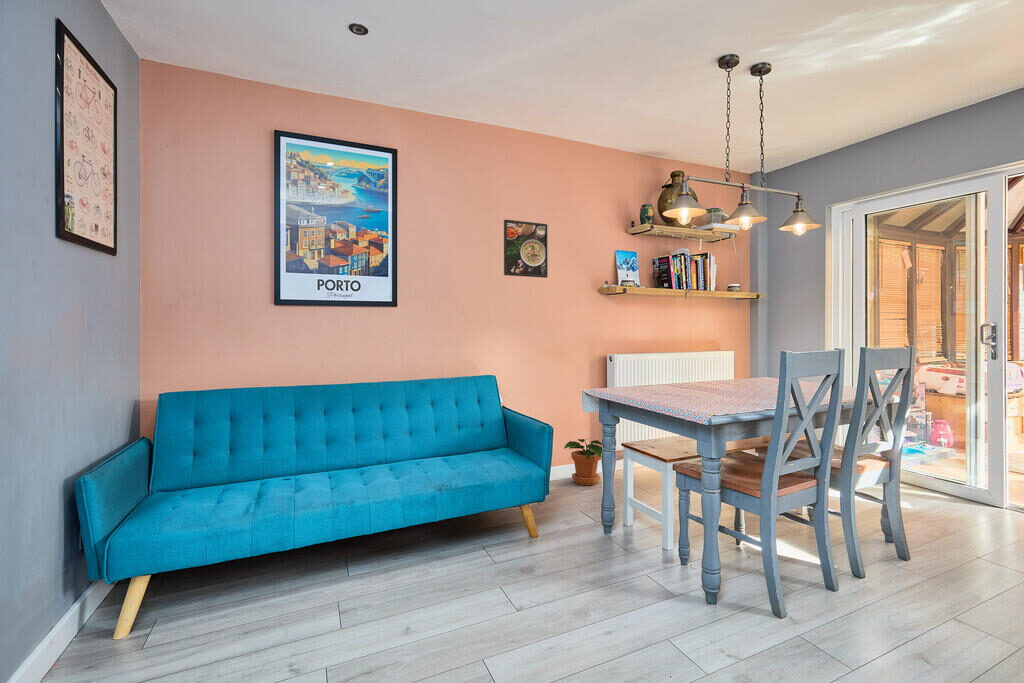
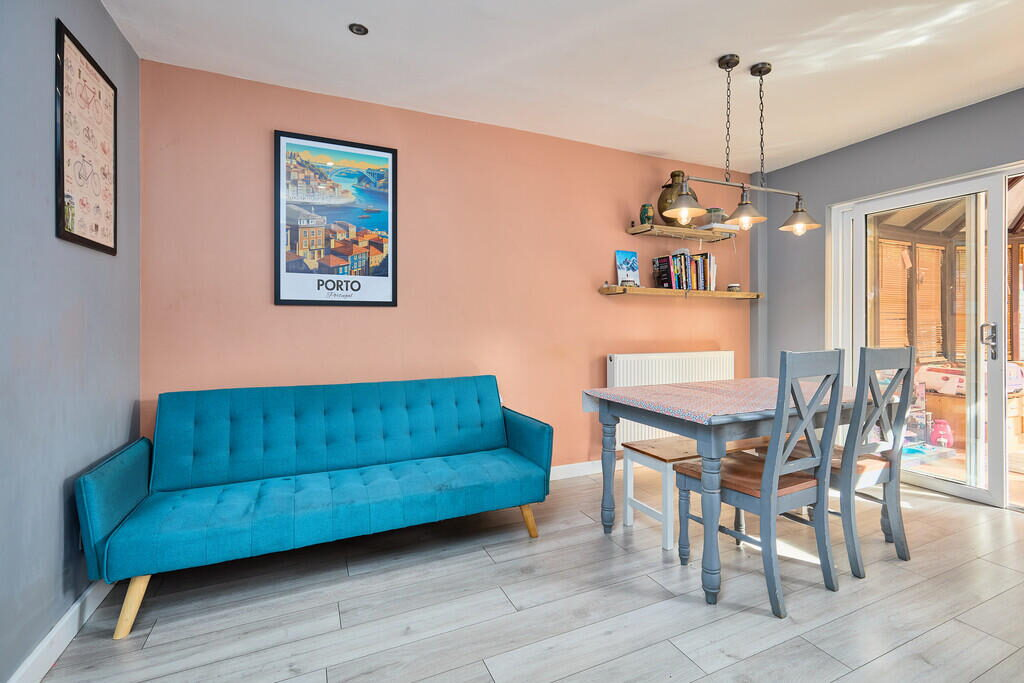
- potted plant [563,437,603,486]
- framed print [503,218,549,279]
